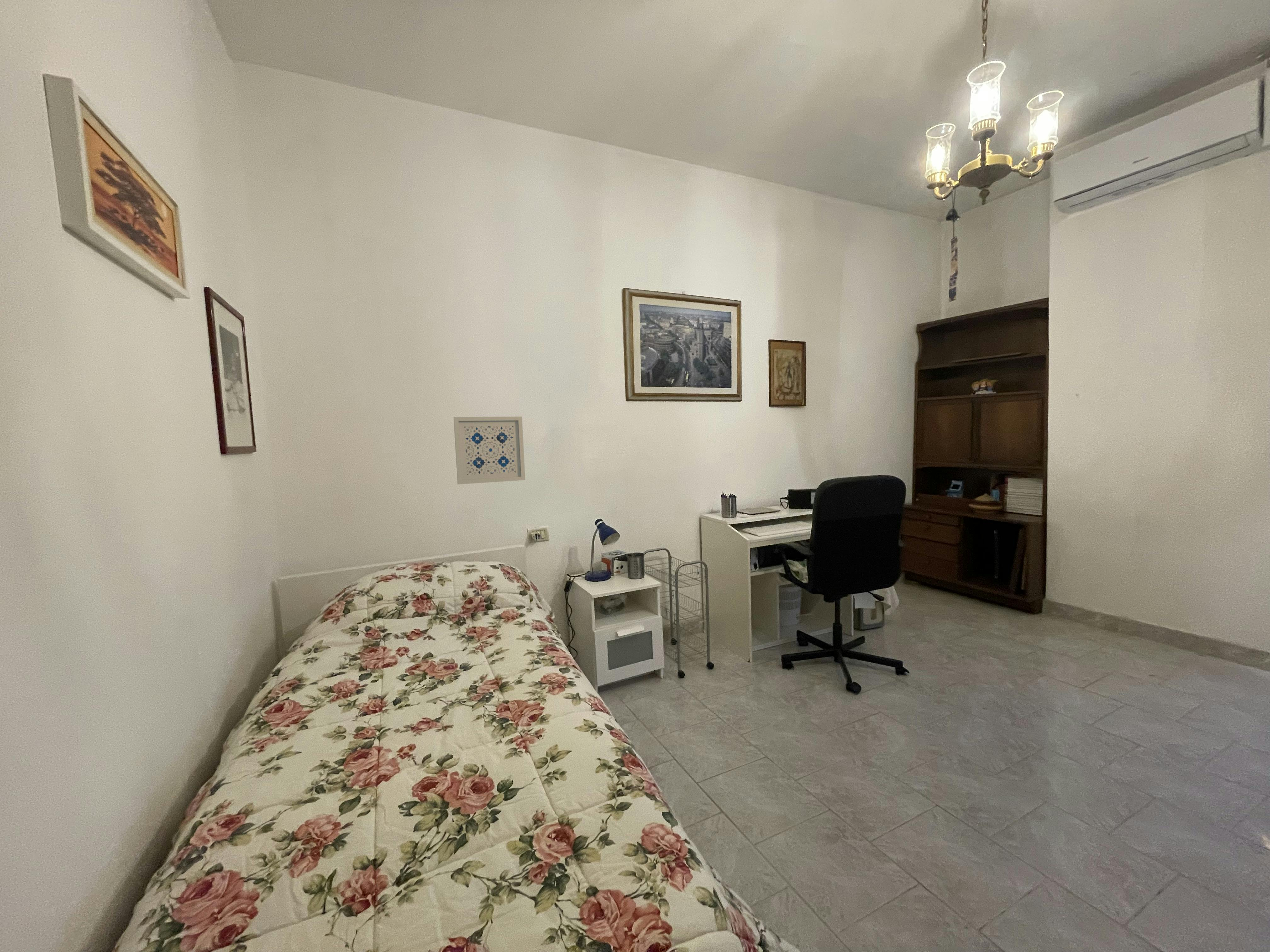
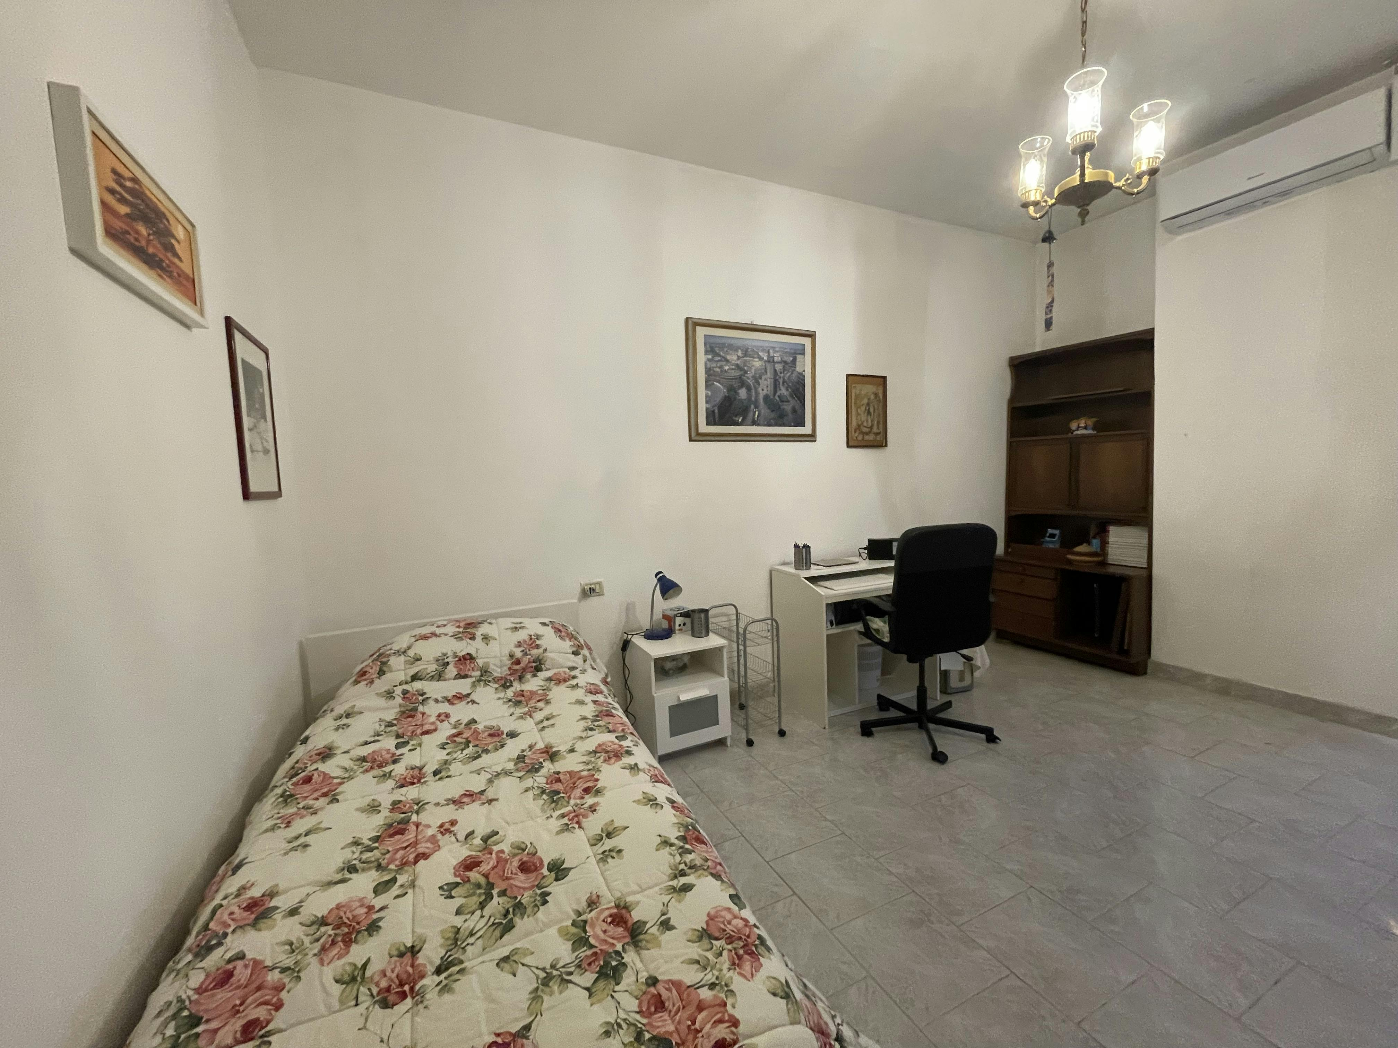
- wall art [453,416,526,485]
